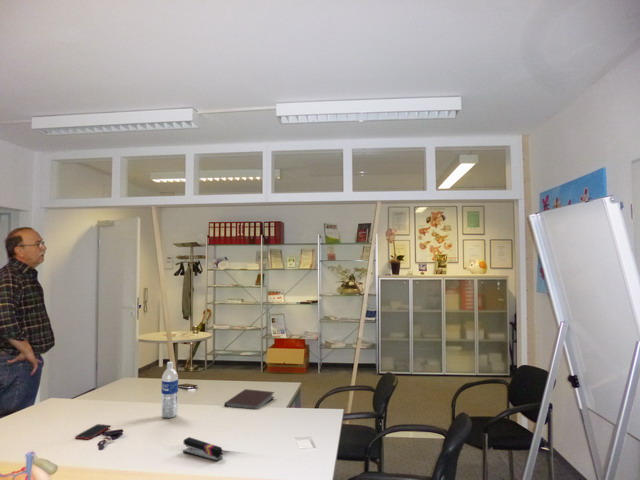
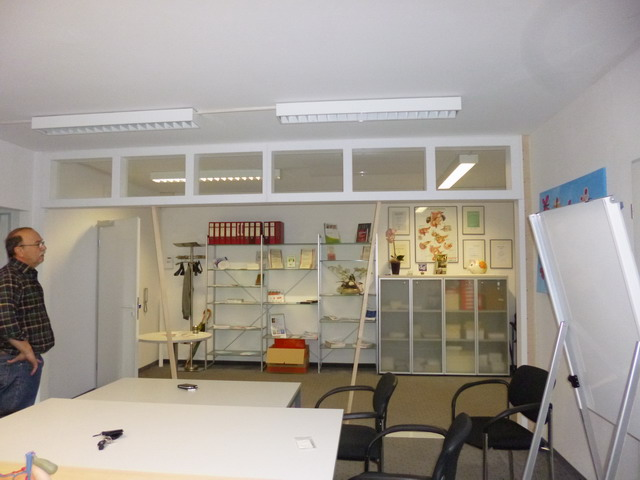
- stapler [182,436,224,463]
- cell phone [74,423,112,441]
- notebook [224,388,275,410]
- water bottle [160,361,179,419]
